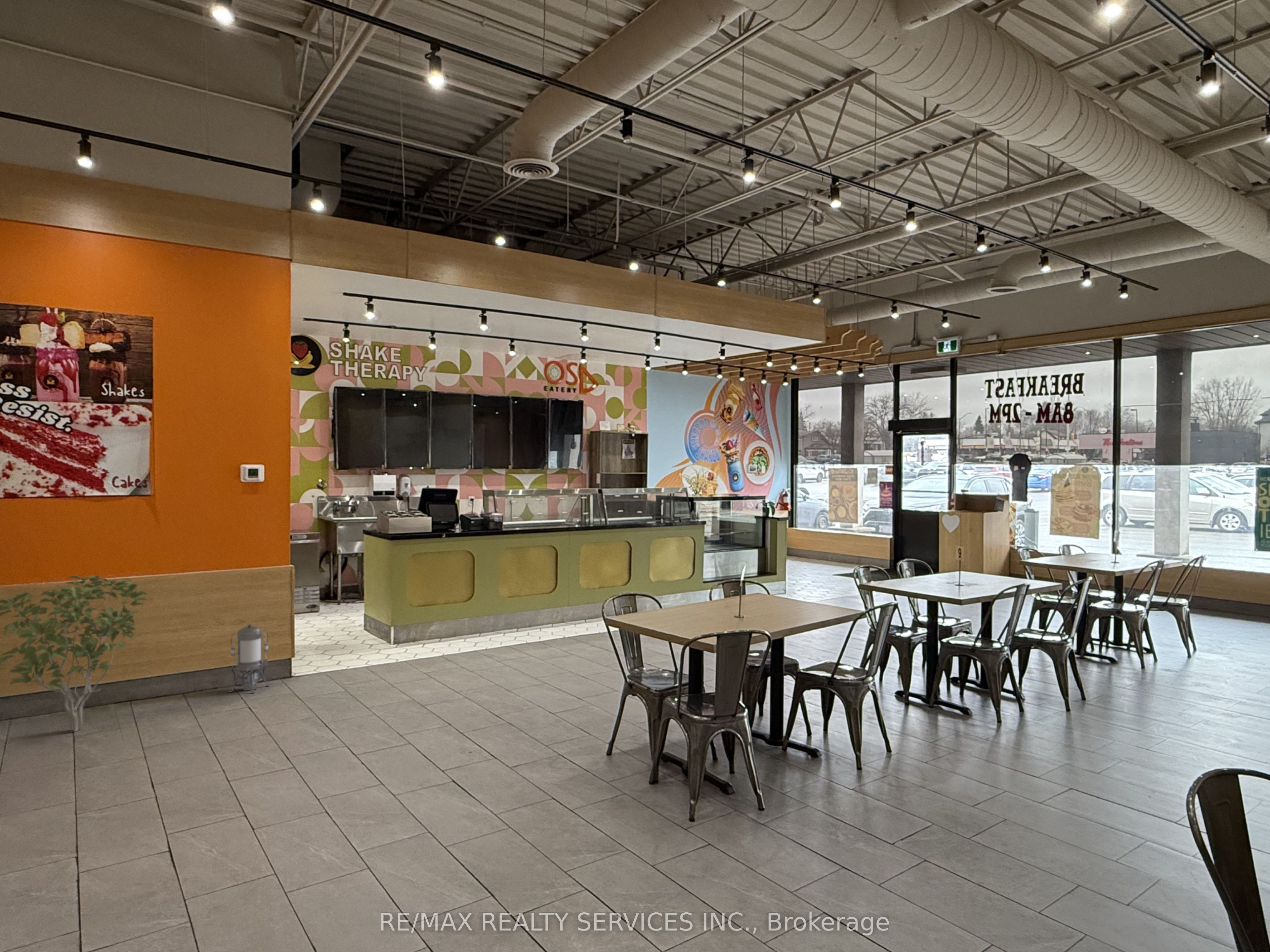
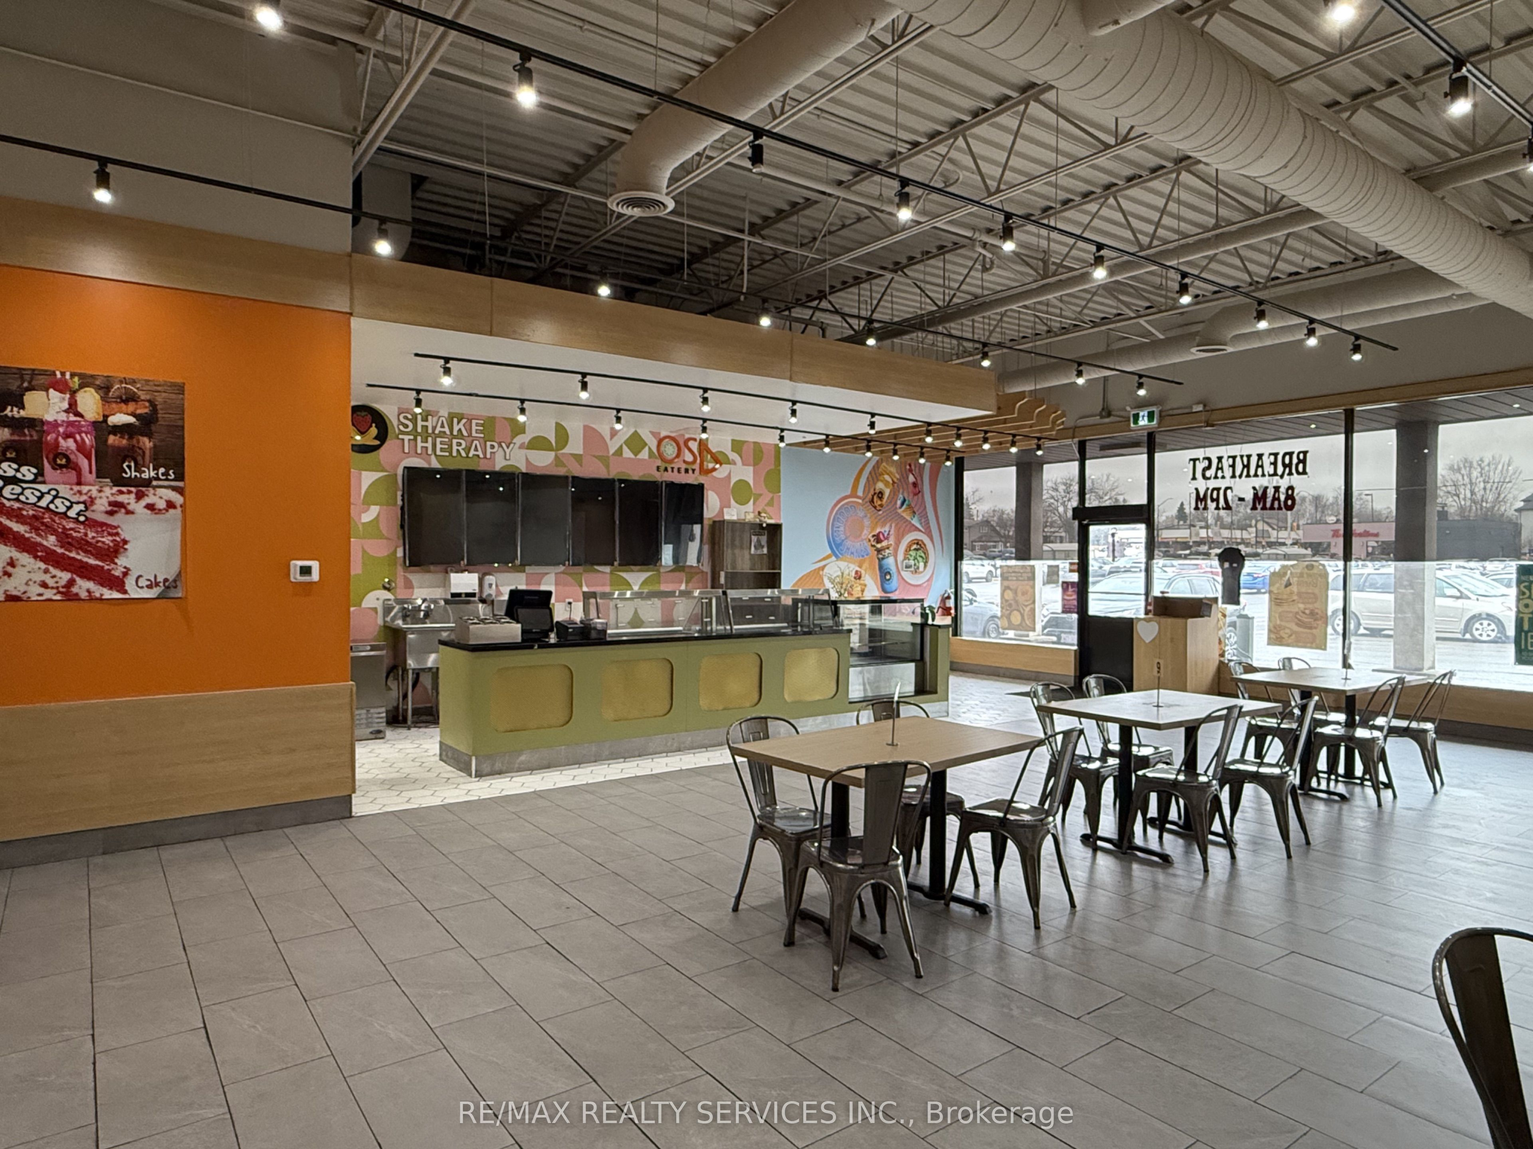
- shrub [0,575,148,732]
- samovar [229,623,270,694]
